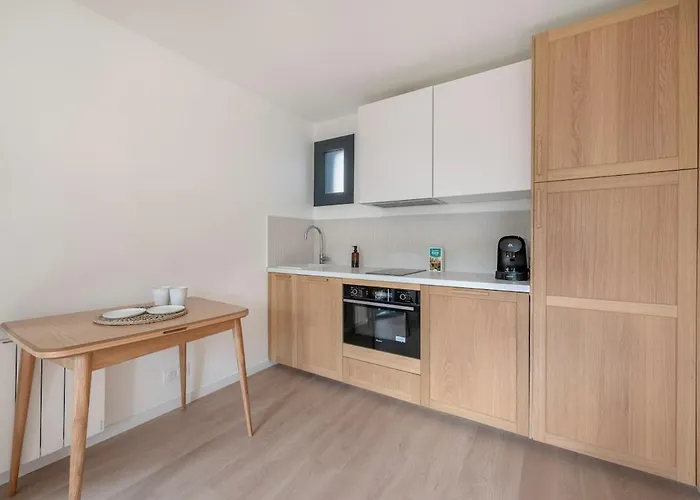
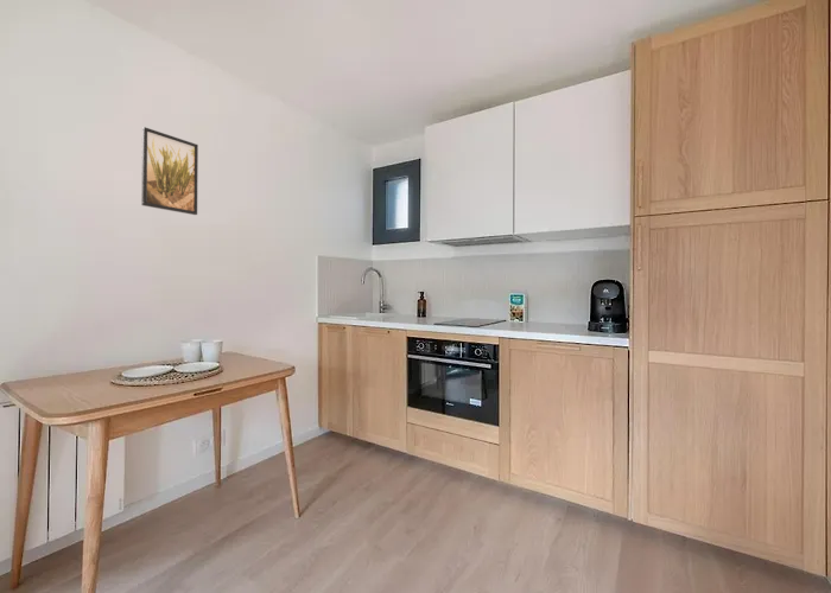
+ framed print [140,126,199,216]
